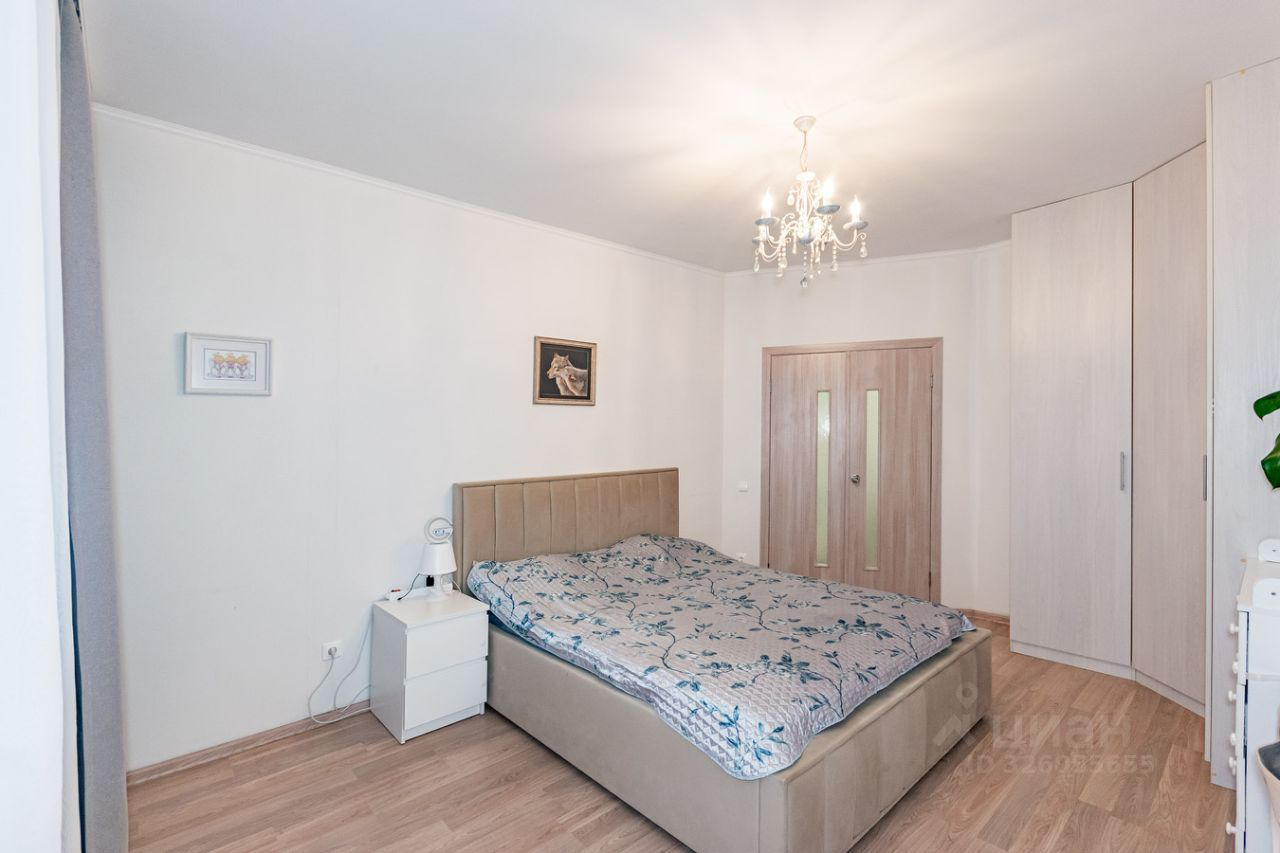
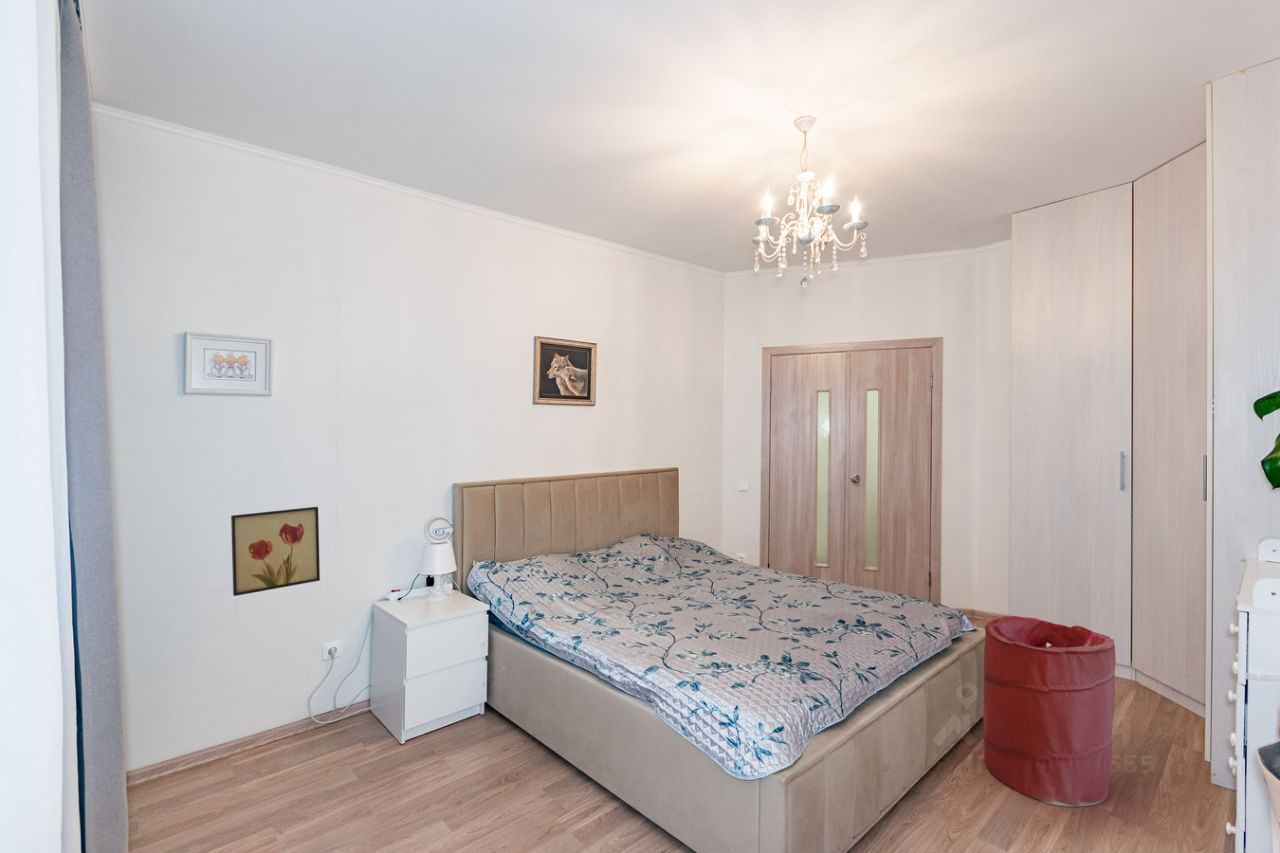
+ wall art [230,506,321,597]
+ laundry hamper [983,615,1117,808]
